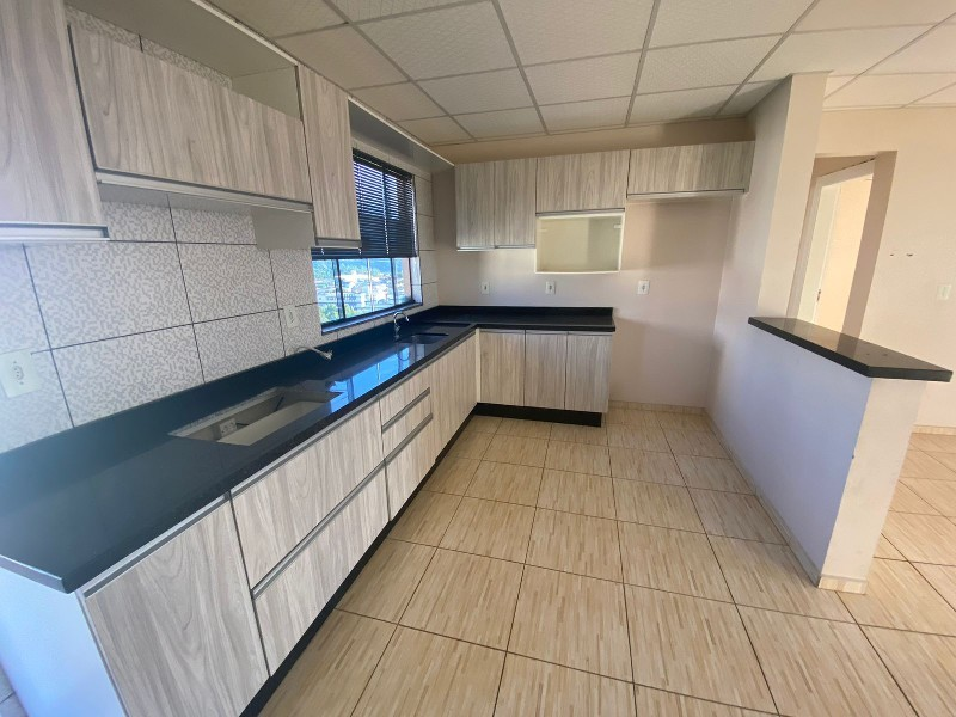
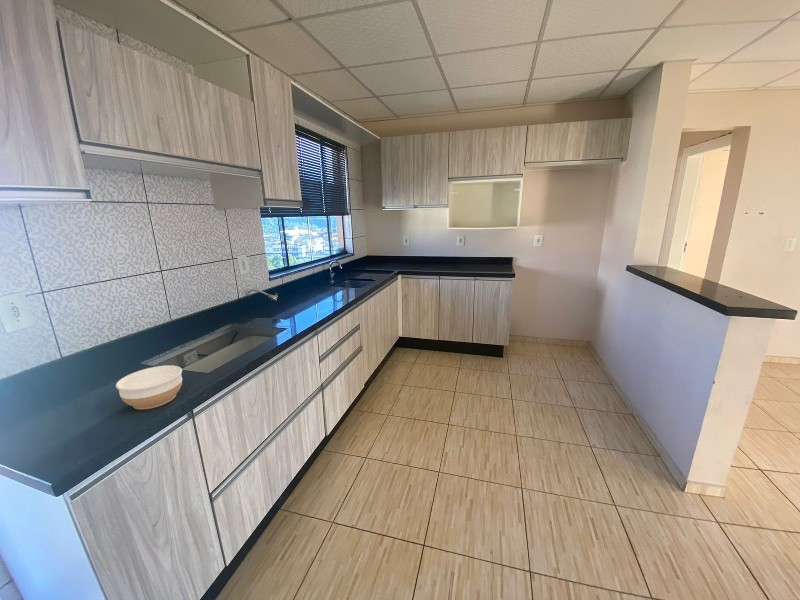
+ bowl [115,365,183,410]
